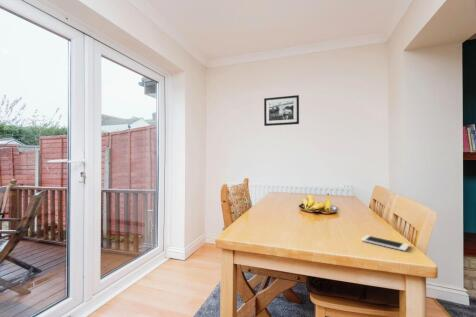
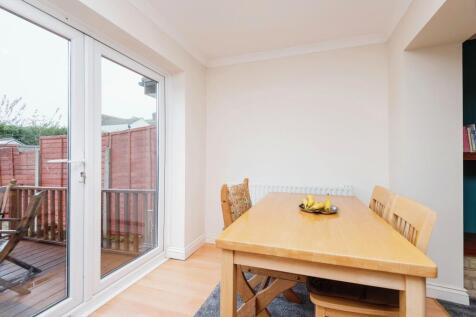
- cell phone [360,234,410,252]
- picture frame [263,94,300,127]
